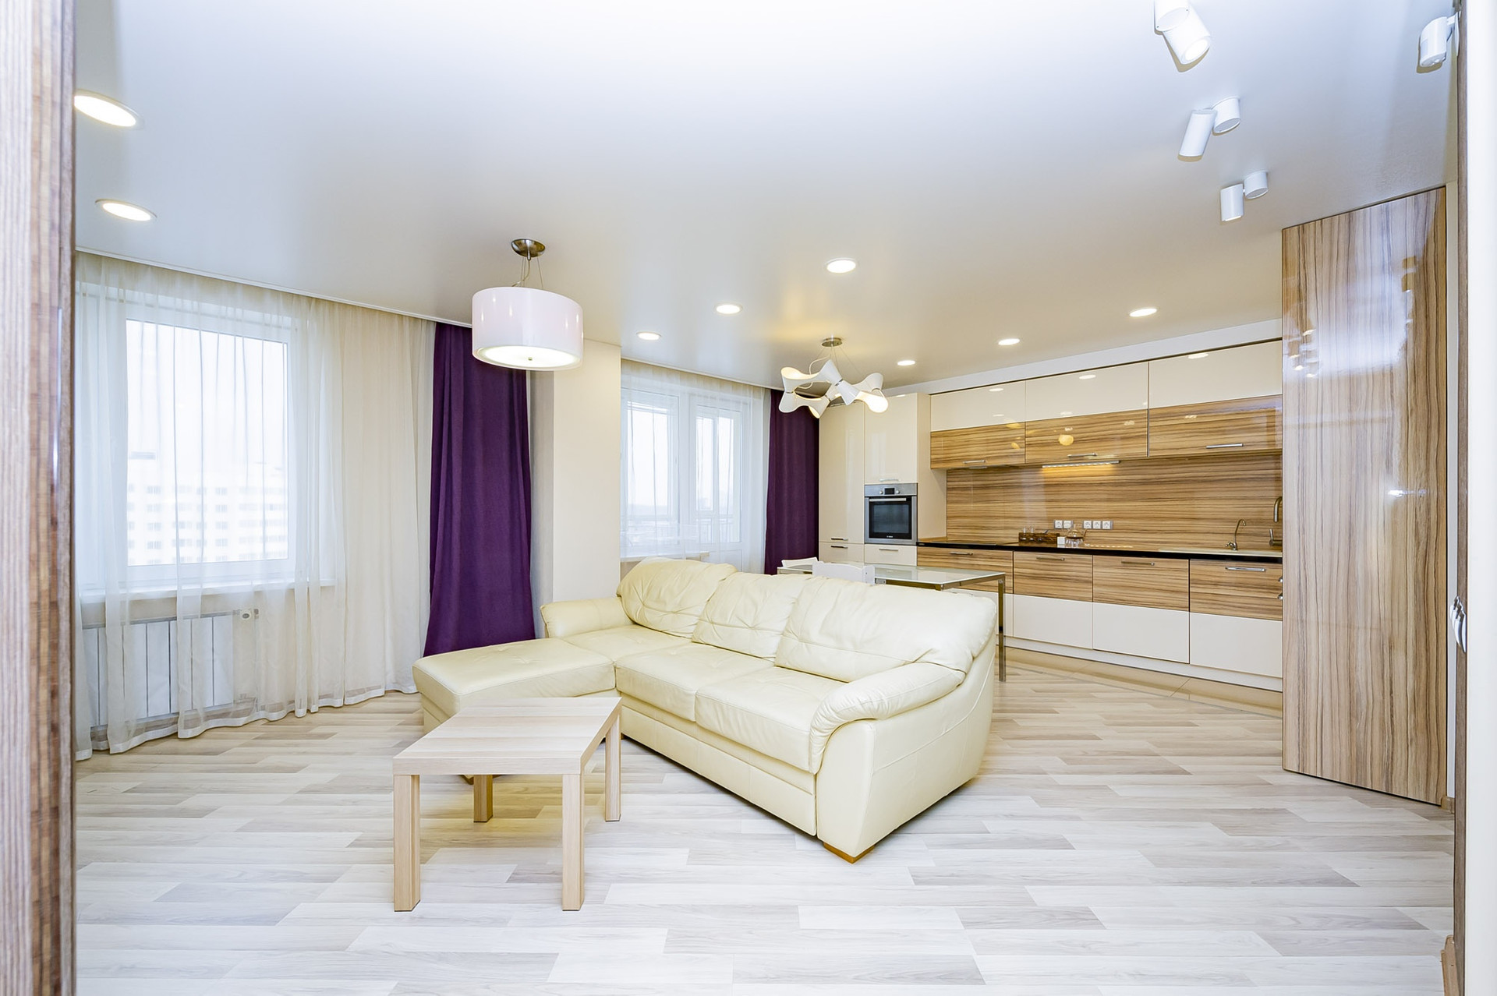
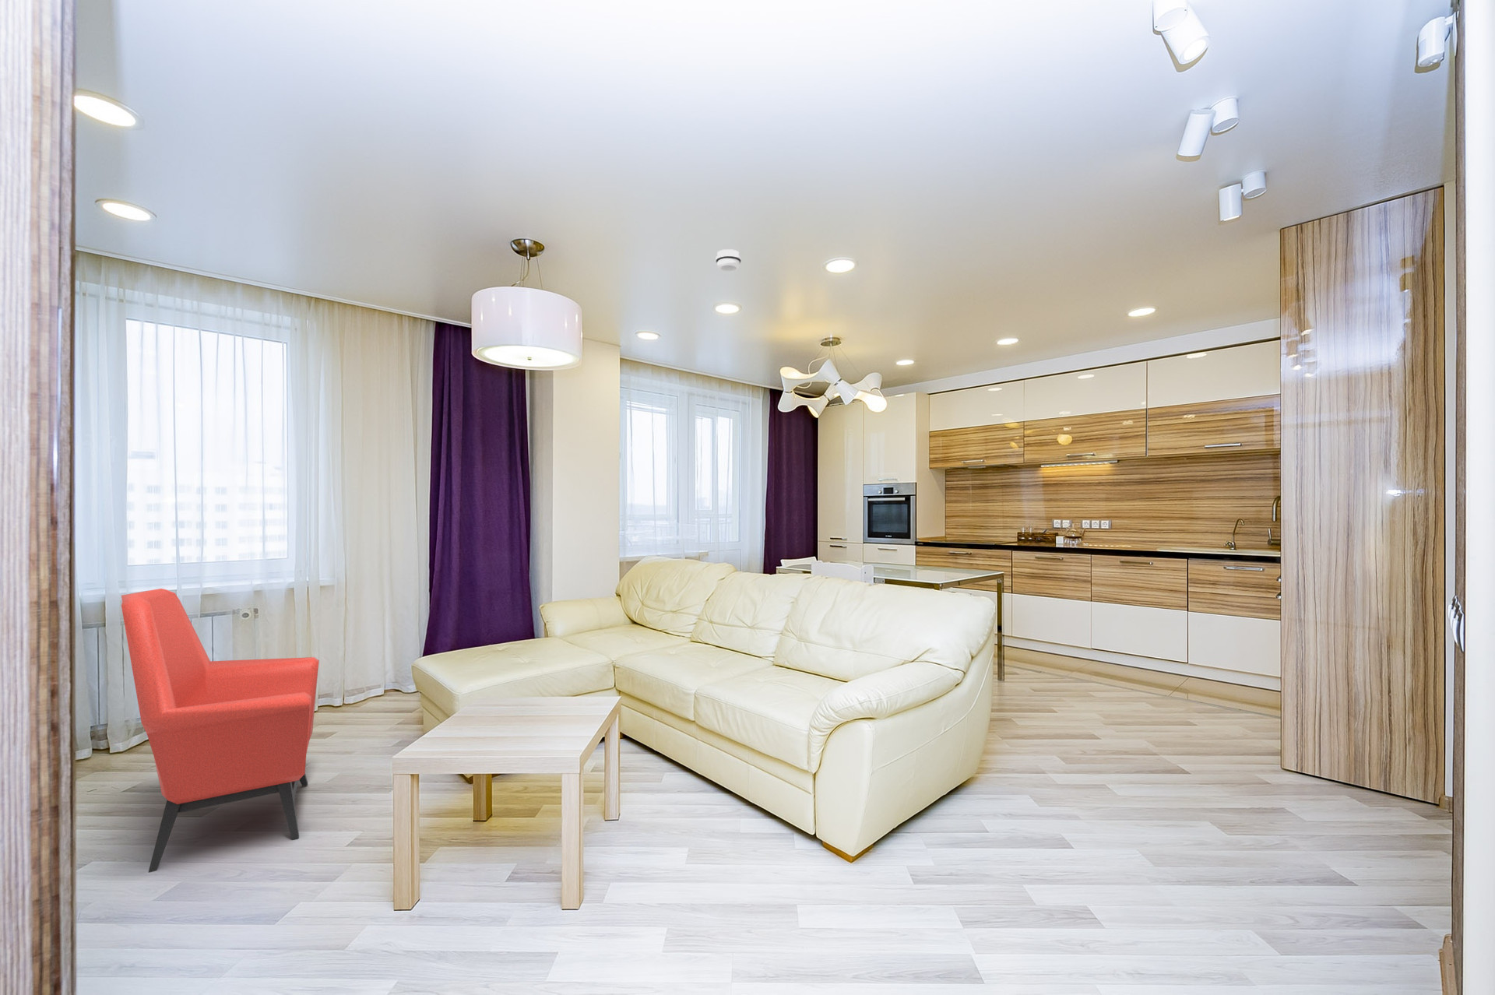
+ smoke detector [715,249,742,272]
+ armchair [121,587,320,874]
